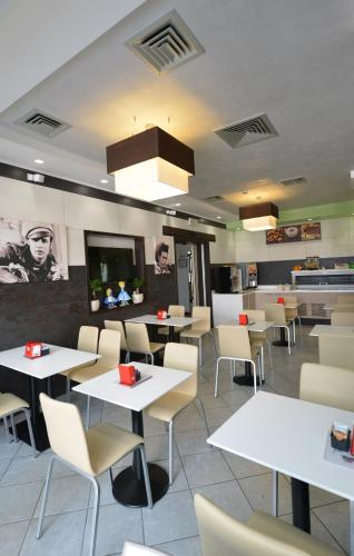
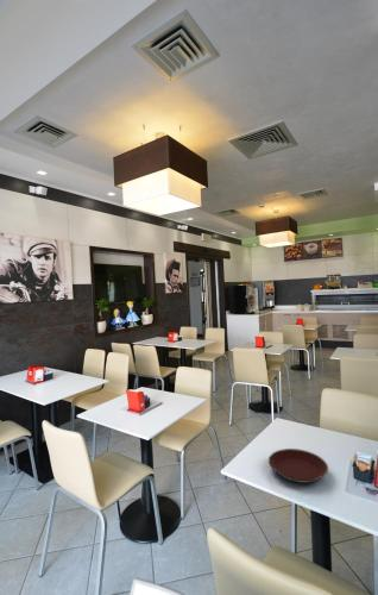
+ plate [267,447,329,484]
